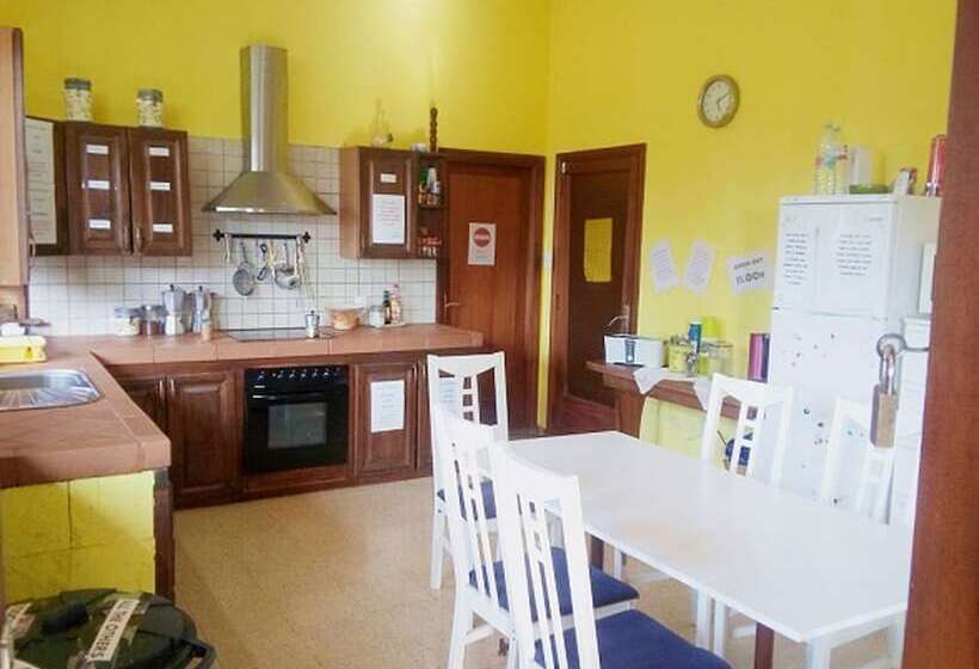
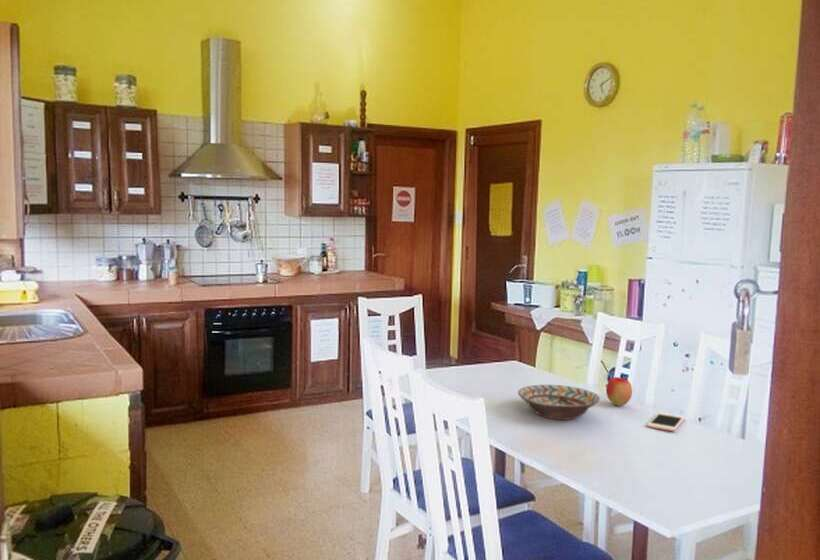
+ apple [605,376,633,407]
+ cell phone [646,411,686,432]
+ decorative bowl [517,384,601,421]
